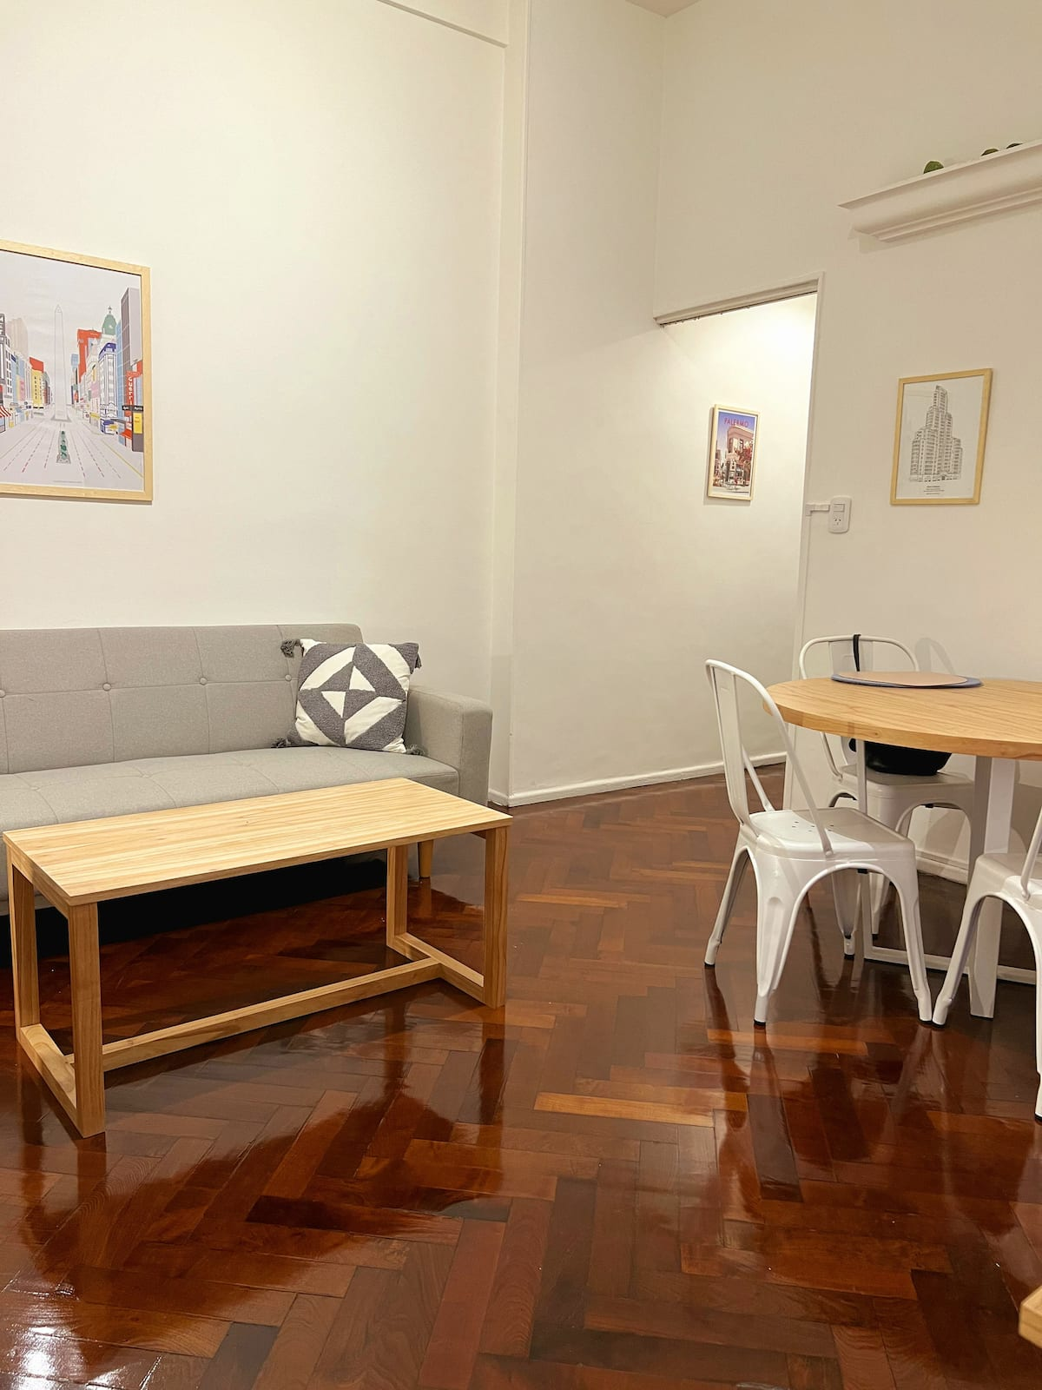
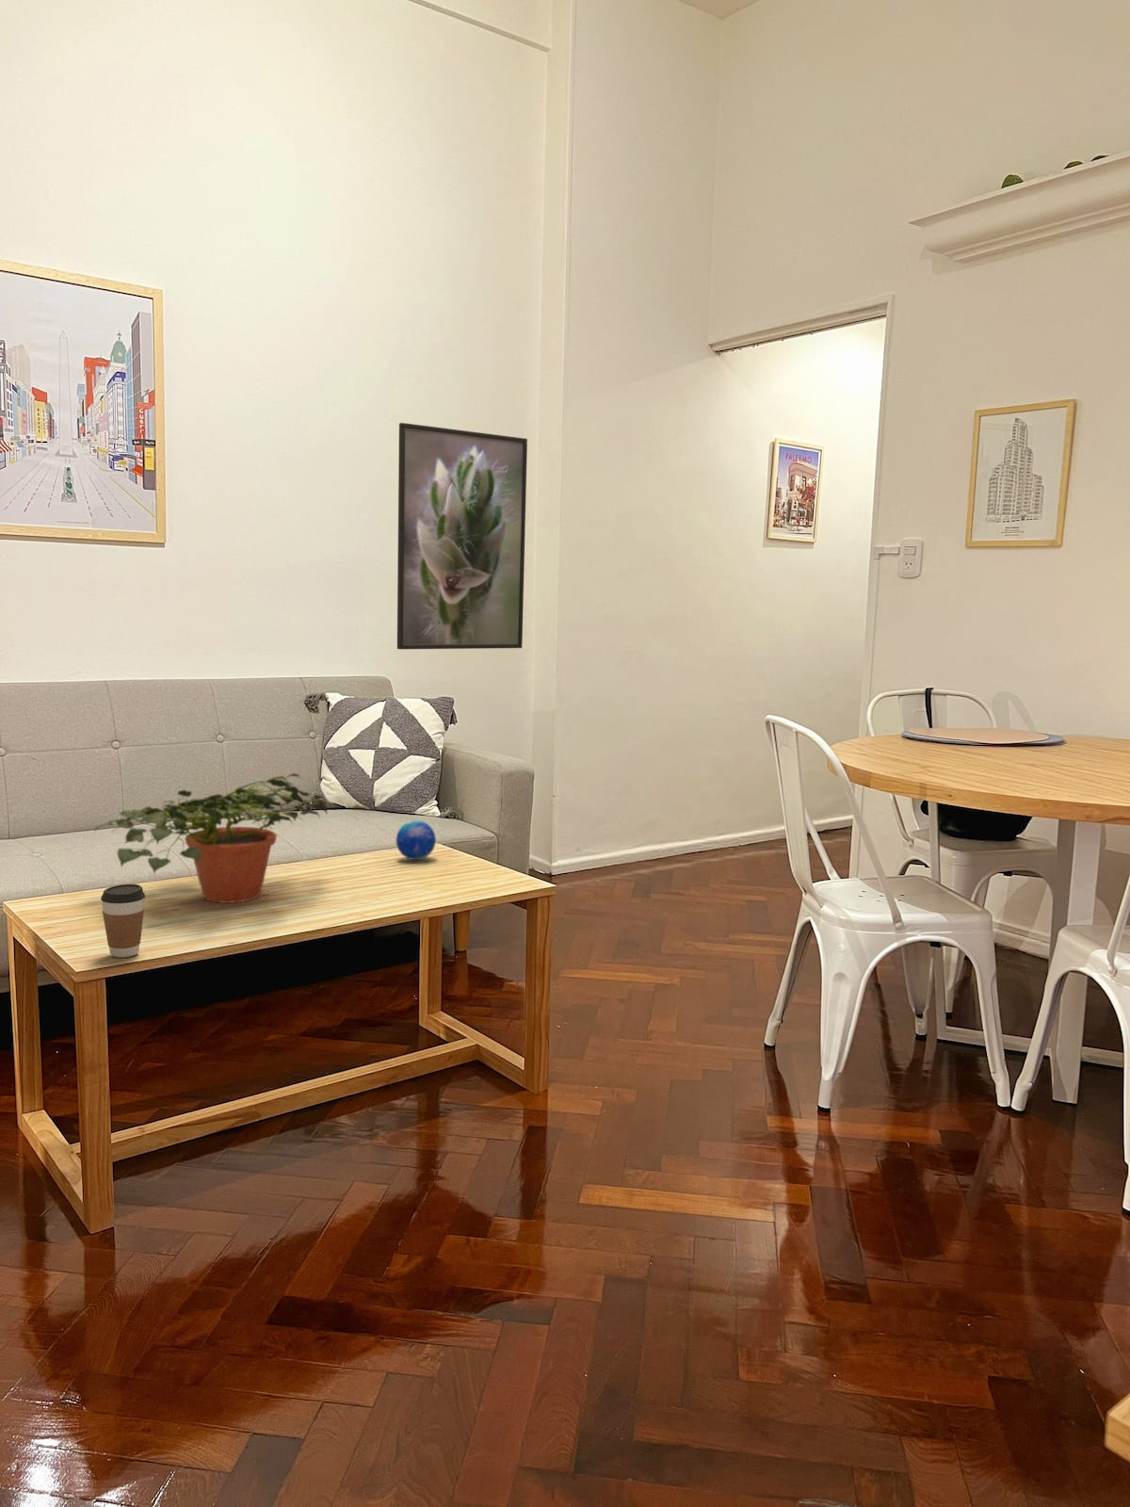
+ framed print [396,422,528,650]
+ decorative orb [395,820,437,860]
+ potted plant [93,772,329,904]
+ coffee cup [100,884,146,959]
